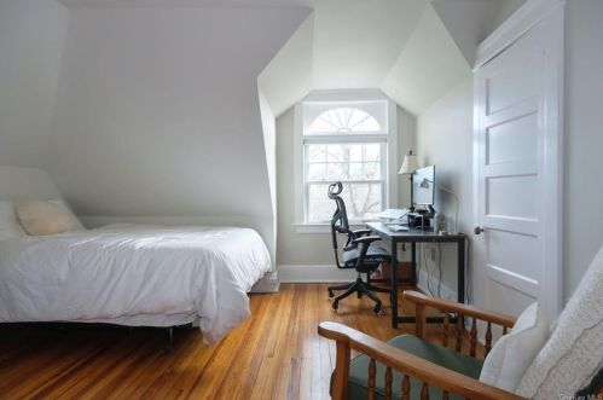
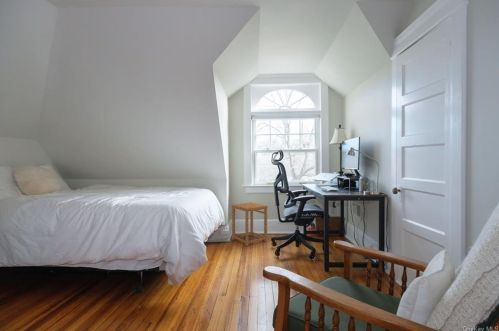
+ side table [231,201,269,247]
